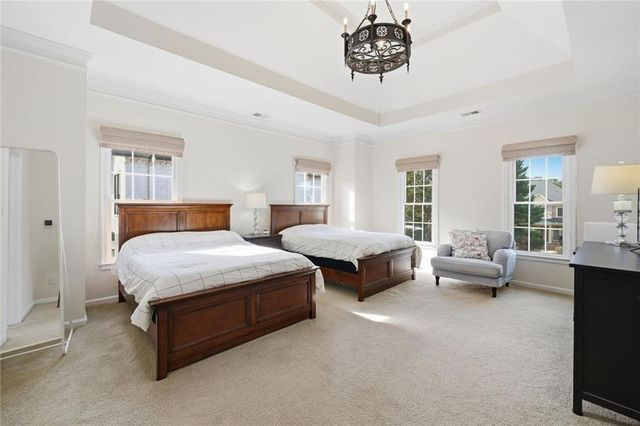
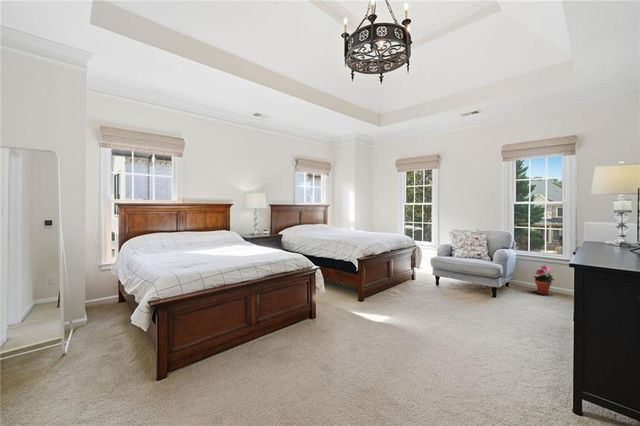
+ potted plant [533,264,555,295]
